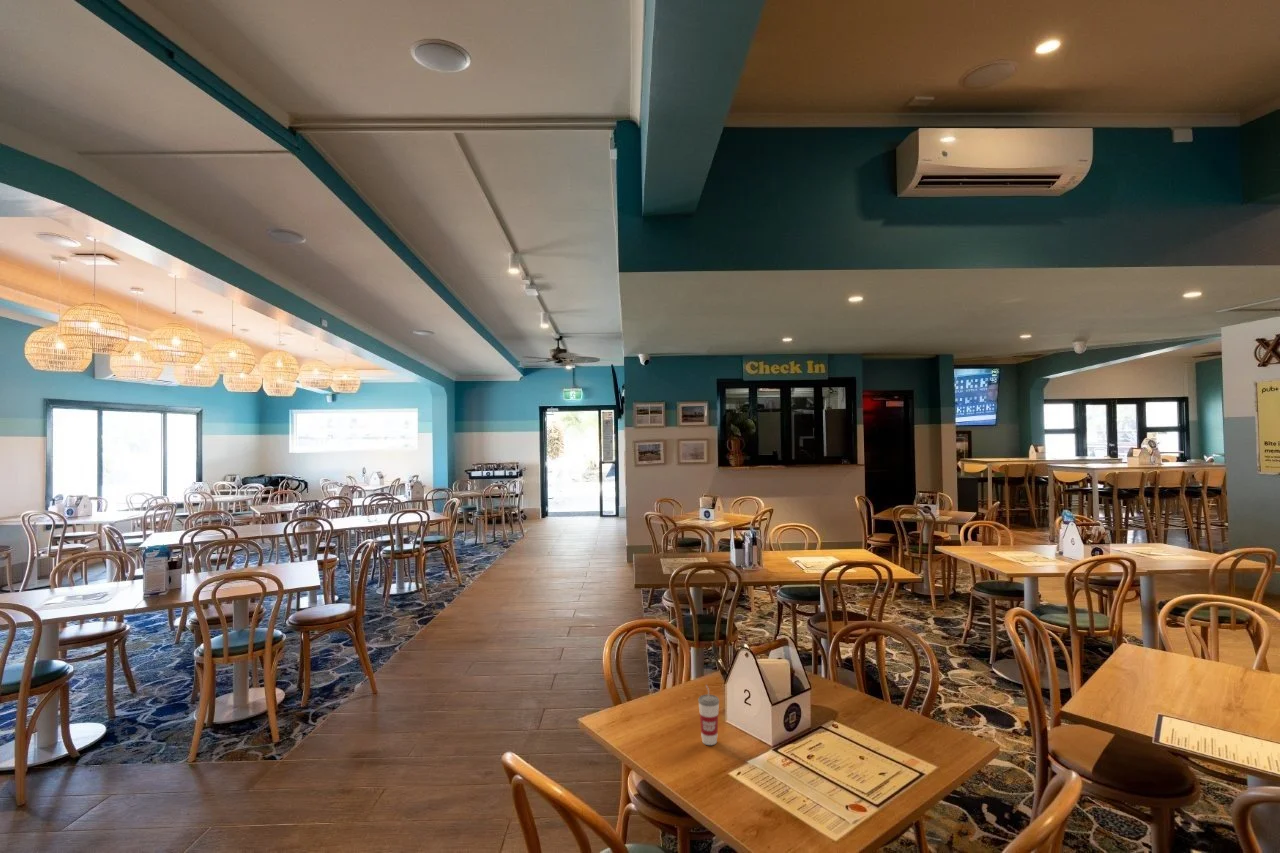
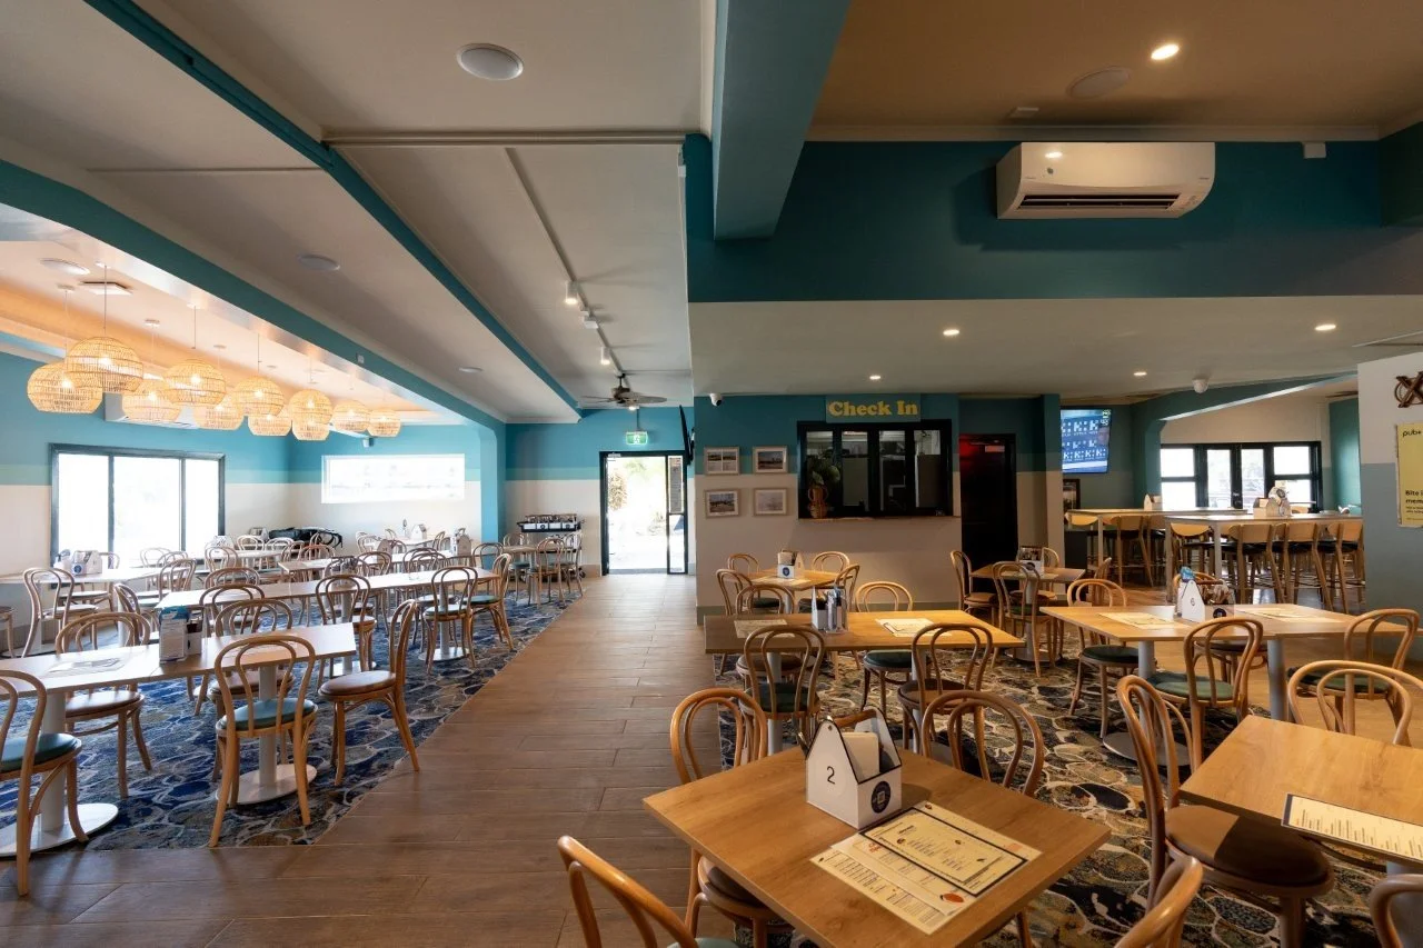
- cup [697,684,720,746]
